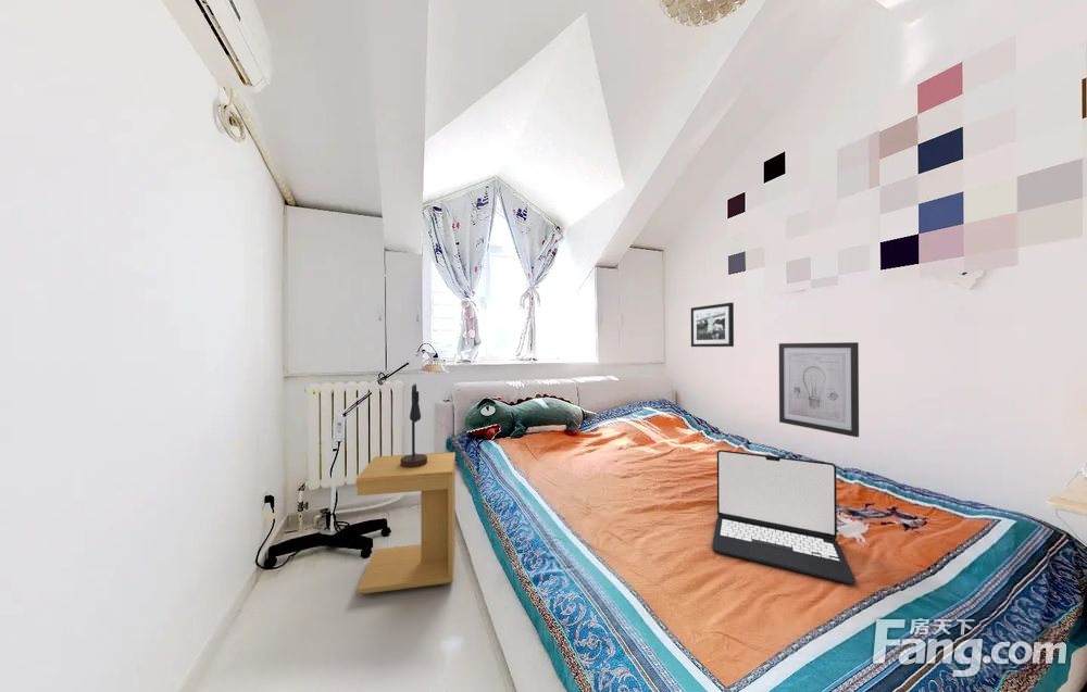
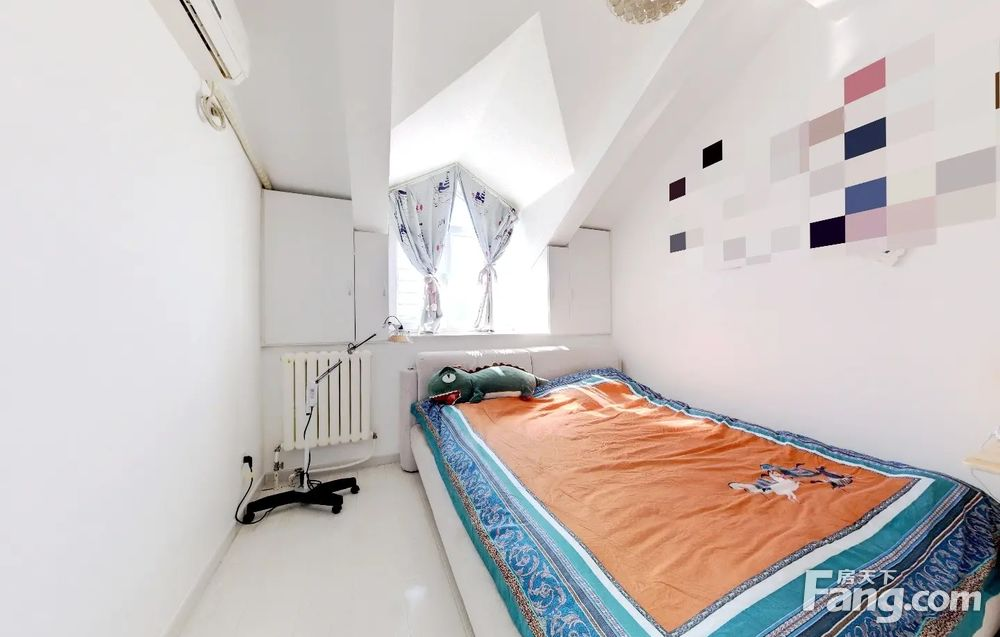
- picture frame [690,302,735,348]
- wall art [778,341,860,438]
- laptop [711,449,857,586]
- table lamp [400,382,427,468]
- side table [355,451,457,595]
